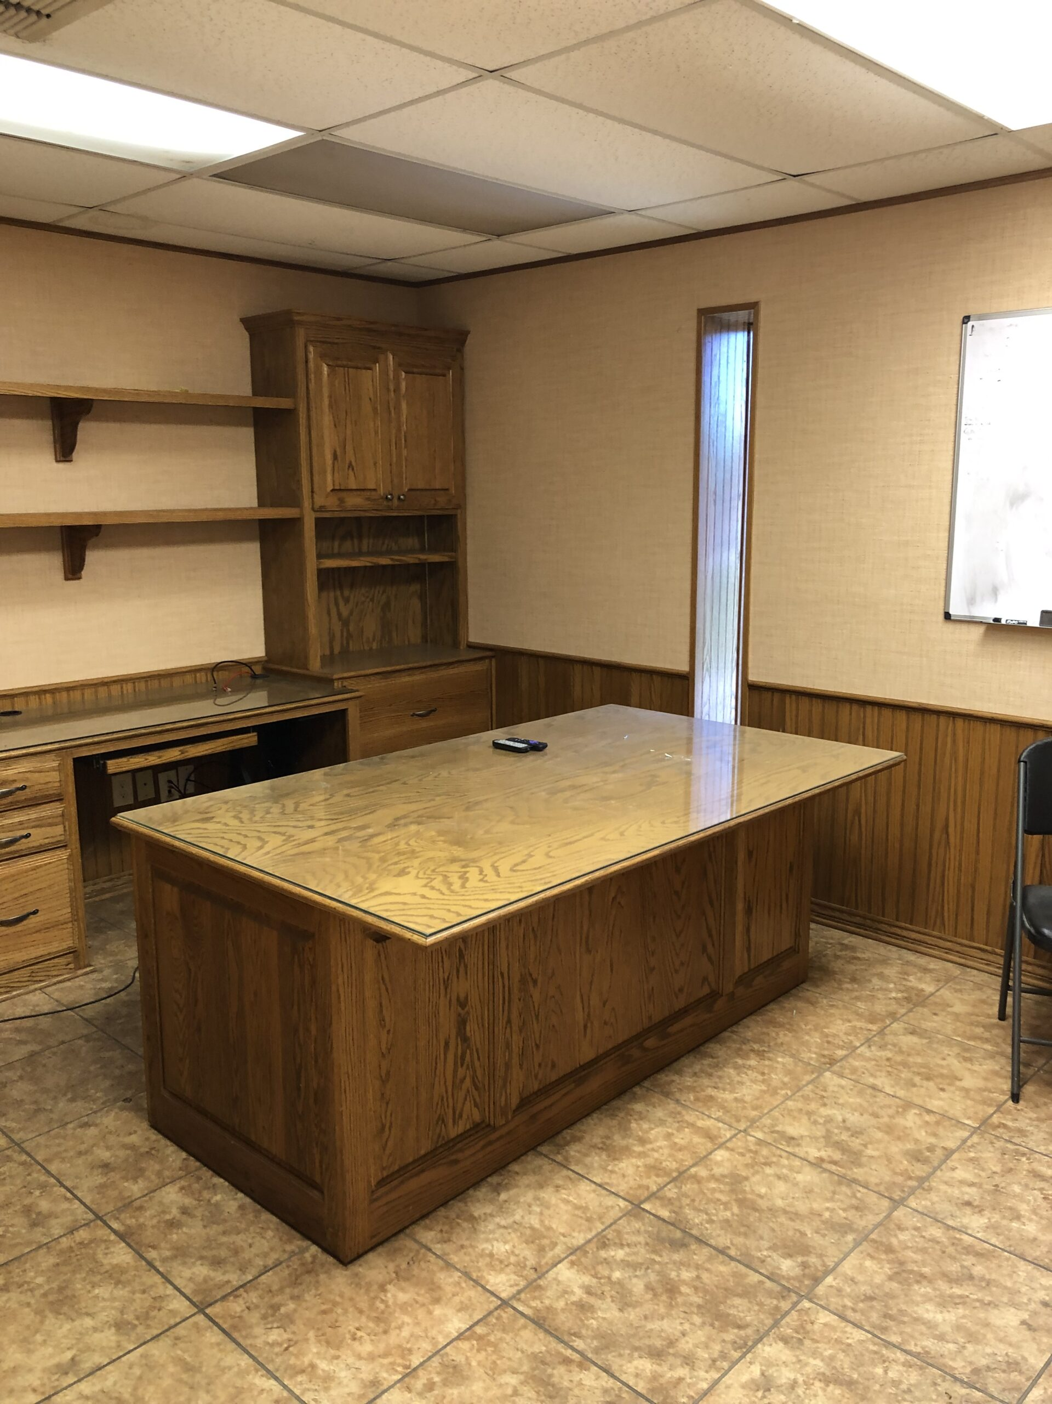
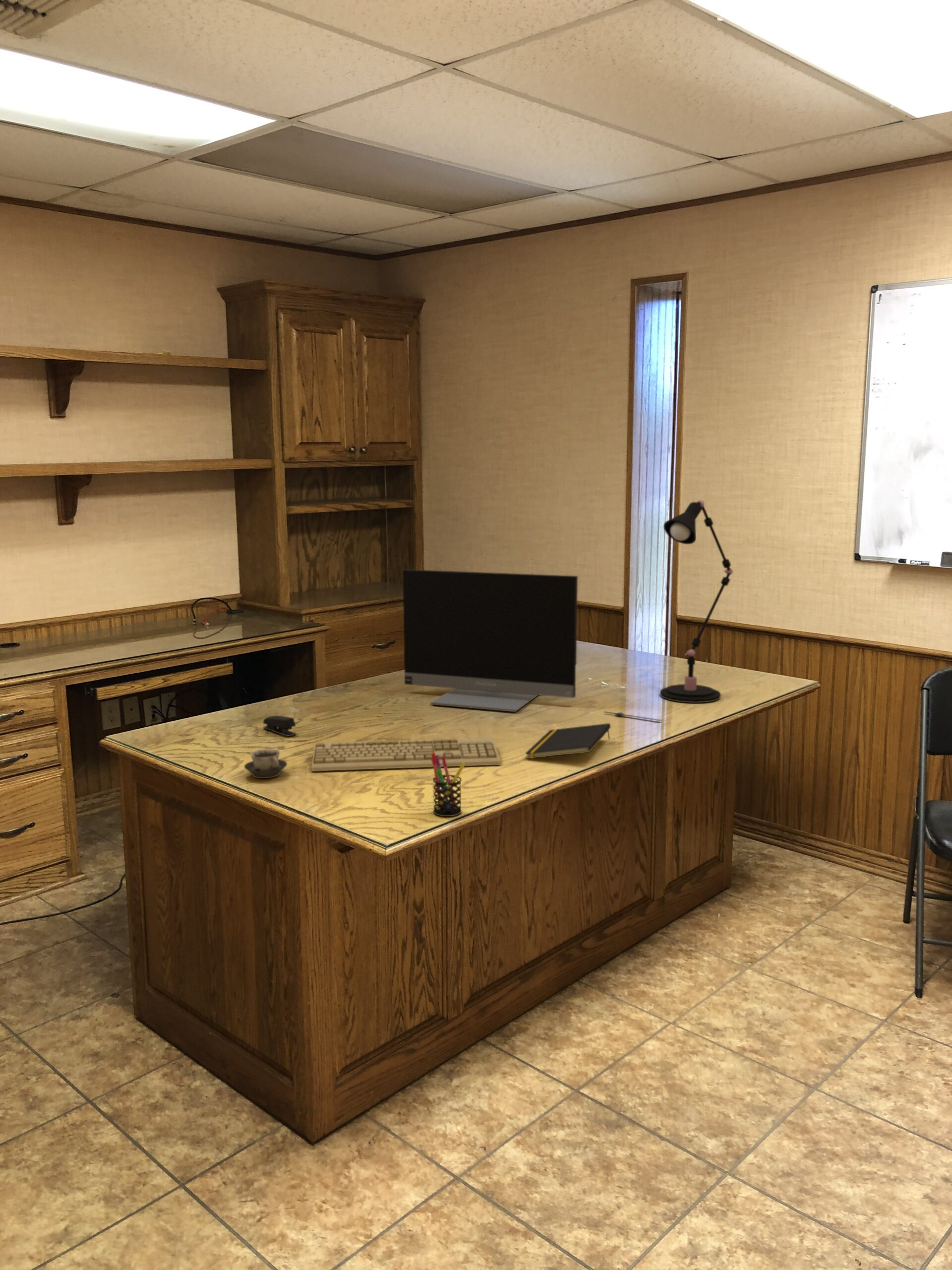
+ cup [243,749,288,779]
+ monitor [403,569,578,712]
+ sword [603,711,662,721]
+ desk lamp [659,500,733,703]
+ notepad [525,723,611,759]
+ keyboard [311,737,501,772]
+ pen holder [431,753,465,817]
+ stapler [262,715,297,737]
